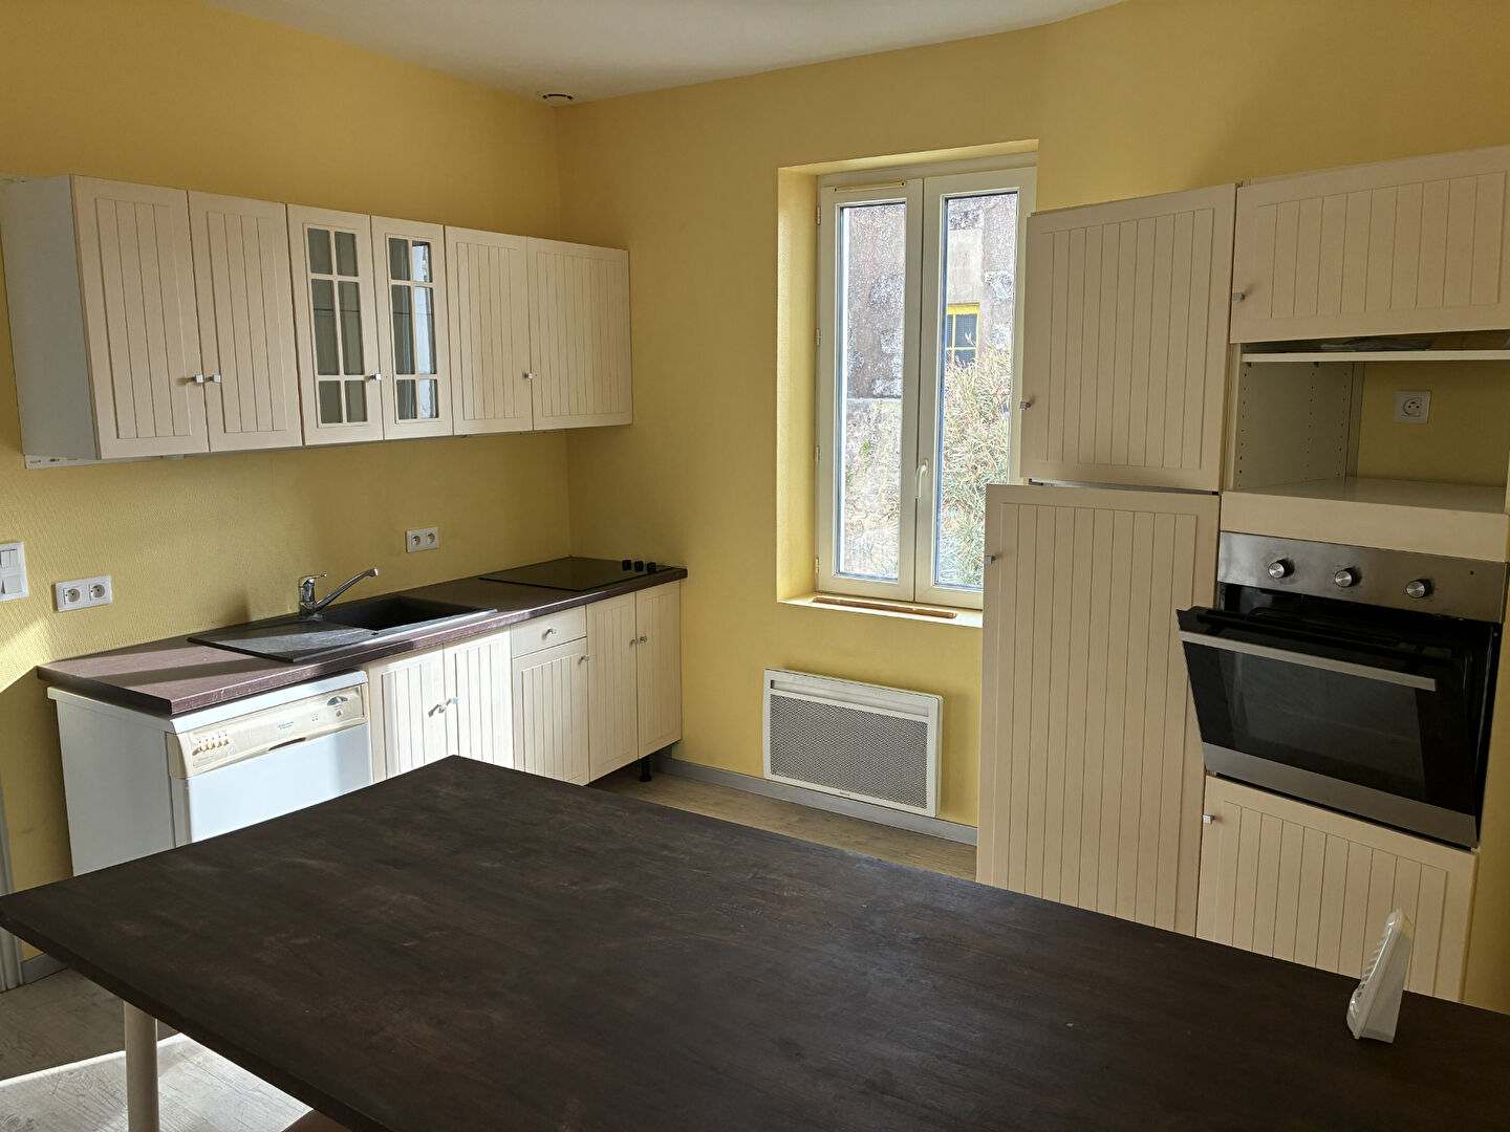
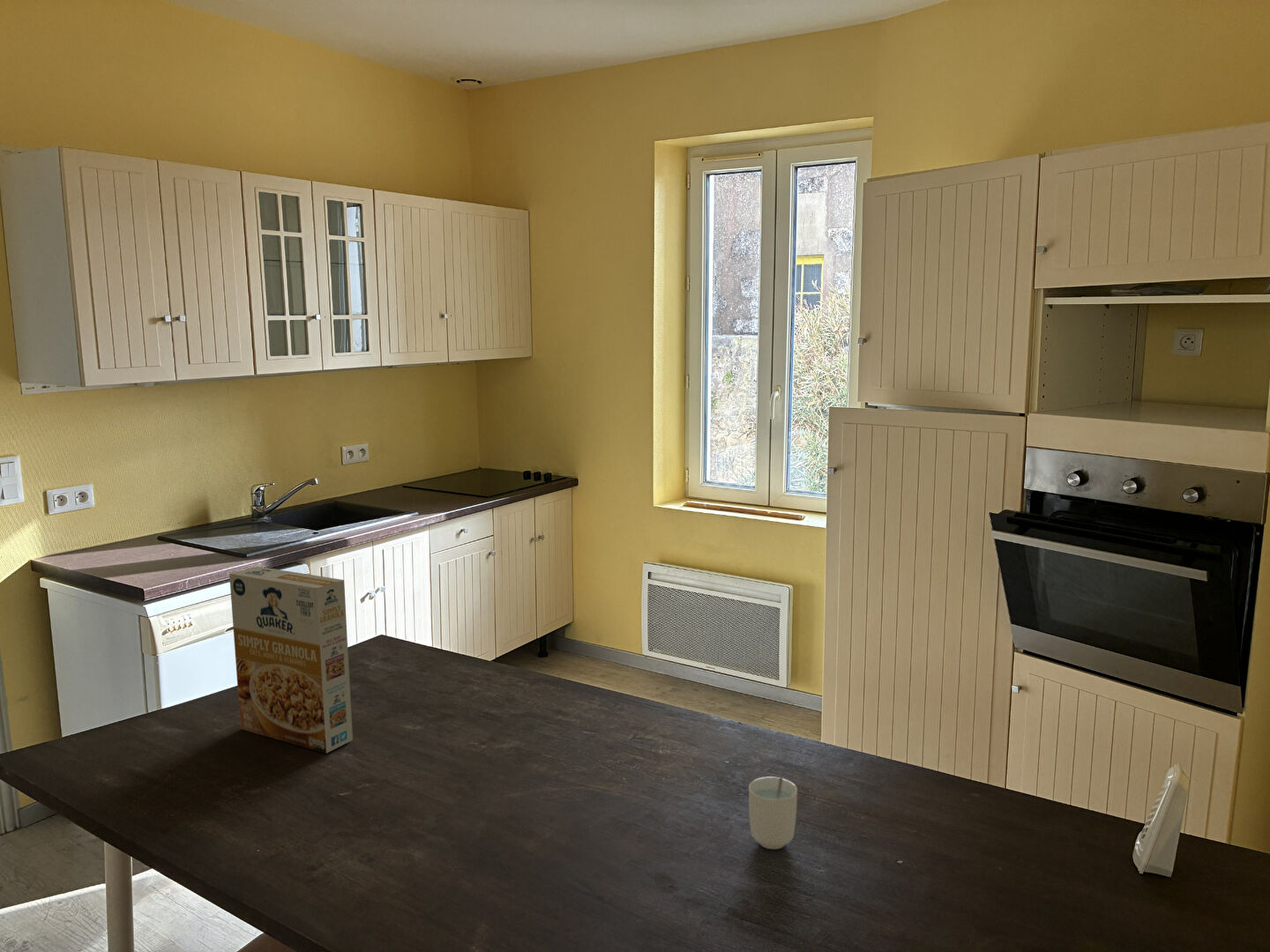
+ cup [748,776,798,850]
+ cereal box [228,566,354,754]
